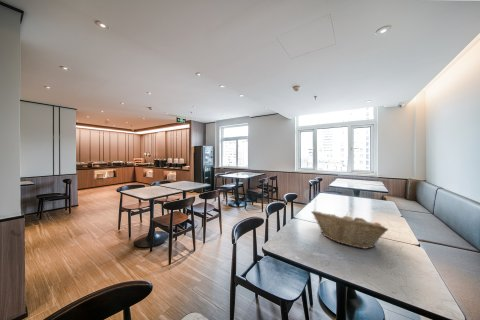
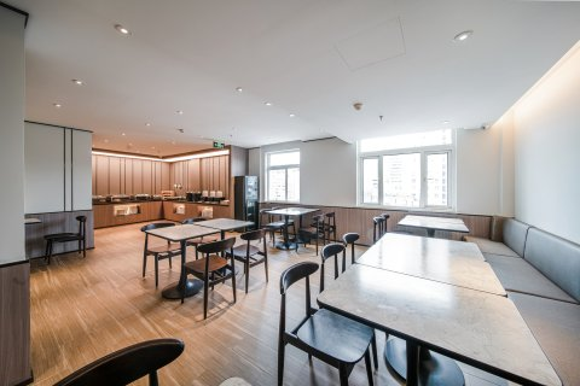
- fruit basket [310,210,389,250]
